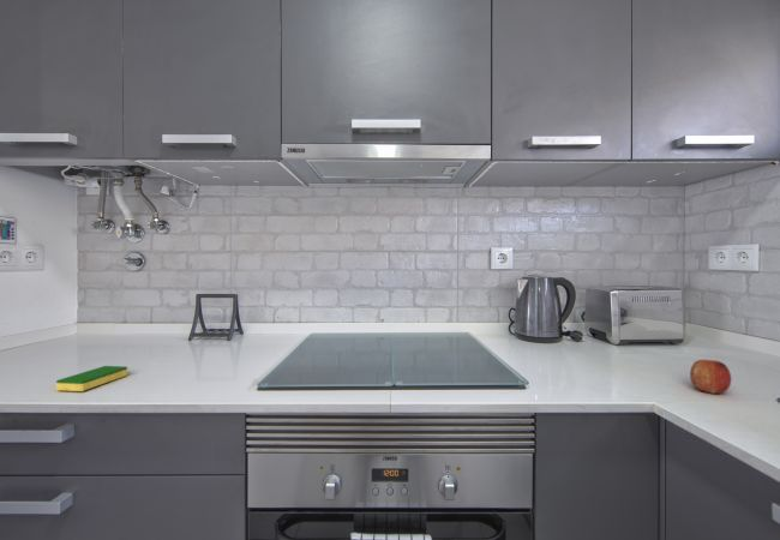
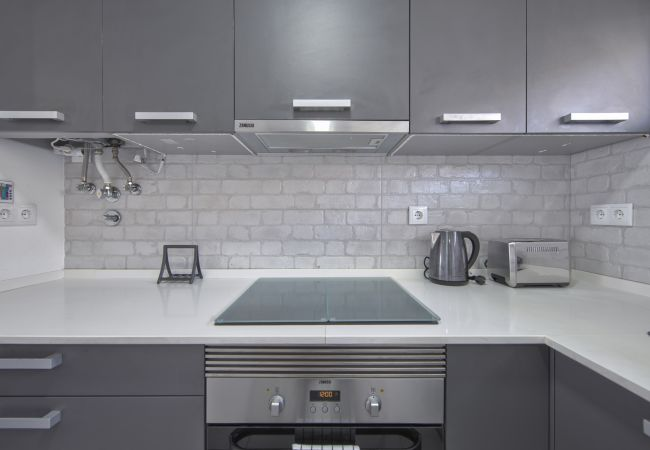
- dish sponge [55,365,128,392]
- fruit [689,359,732,395]
